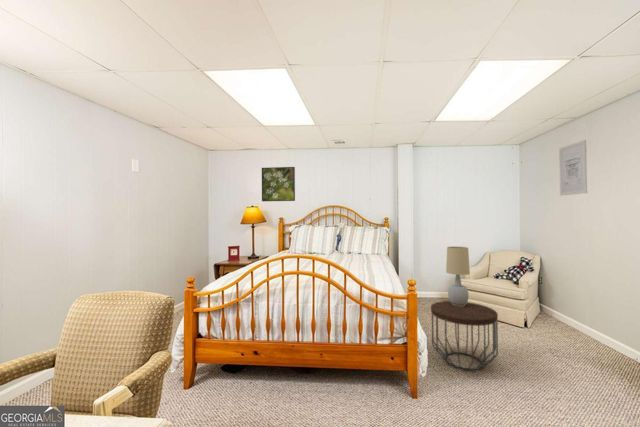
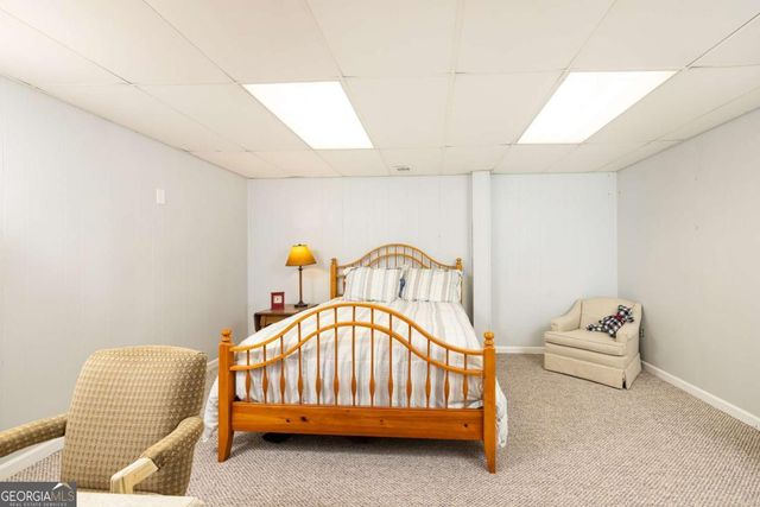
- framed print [261,166,296,202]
- table lamp [445,246,471,306]
- side table [430,300,499,371]
- wall art [558,139,588,197]
